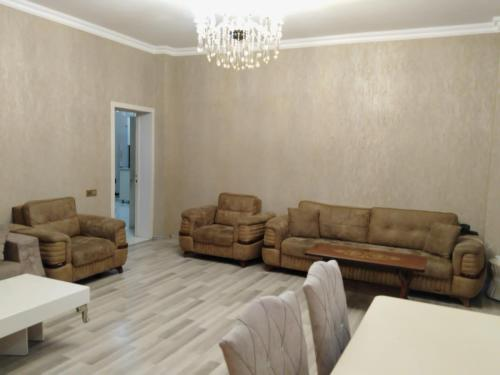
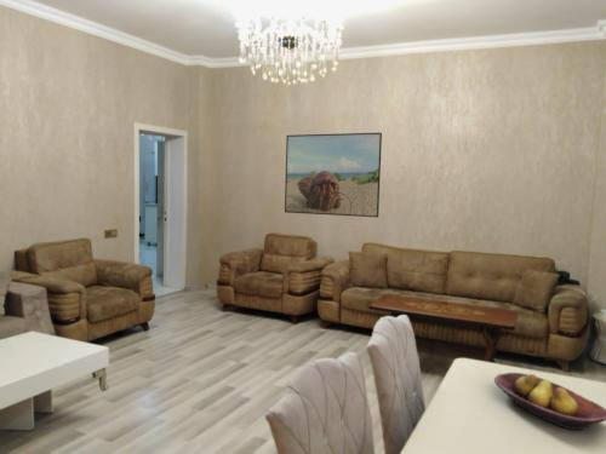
+ fruit bowl [493,372,606,431]
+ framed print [284,132,383,219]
